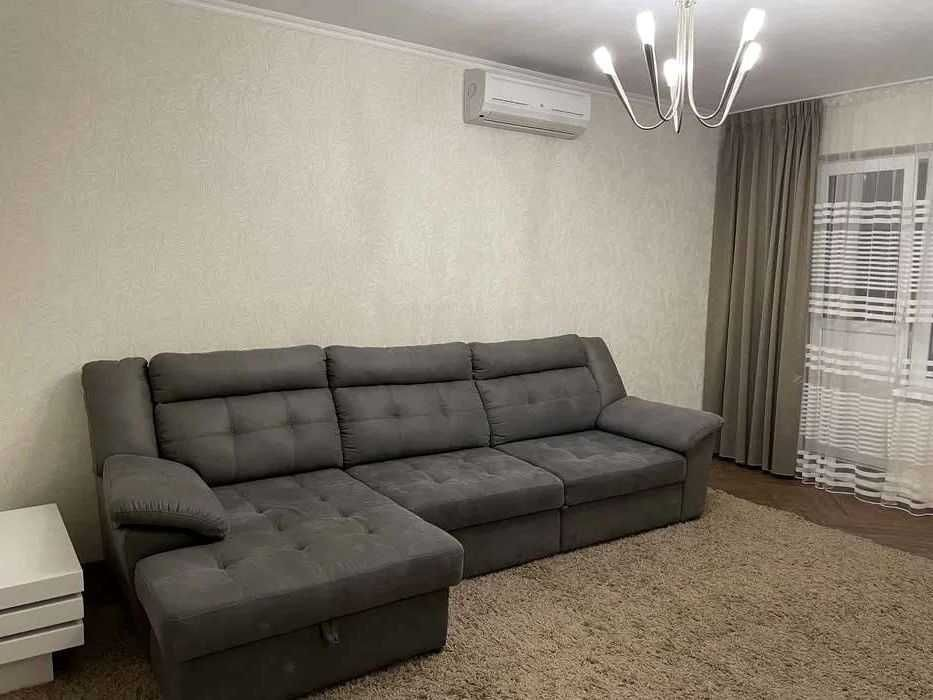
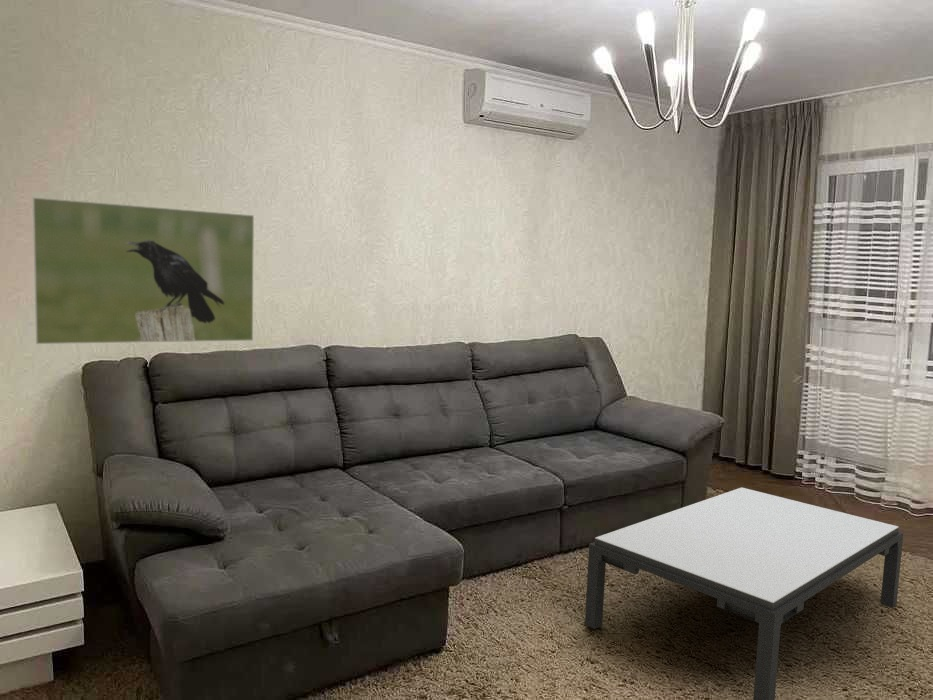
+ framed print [32,196,255,345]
+ coffee table [584,486,904,700]
